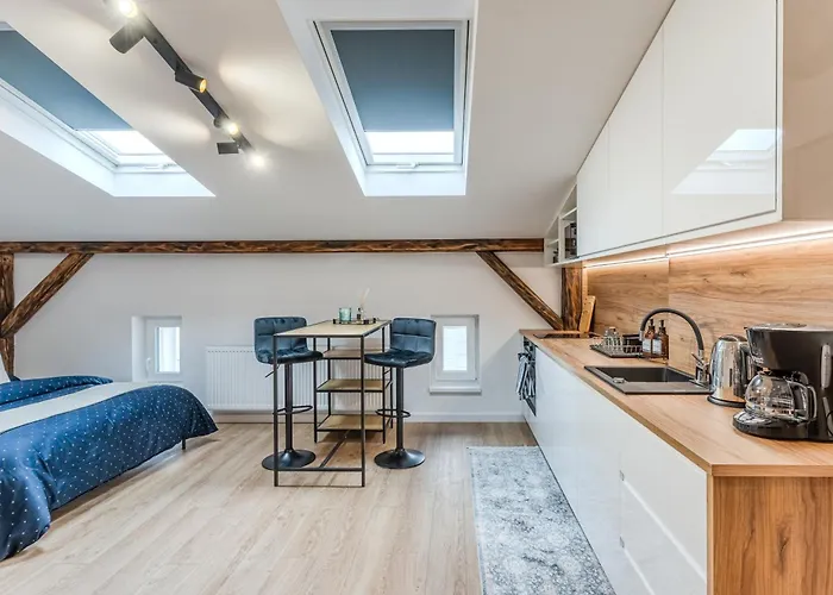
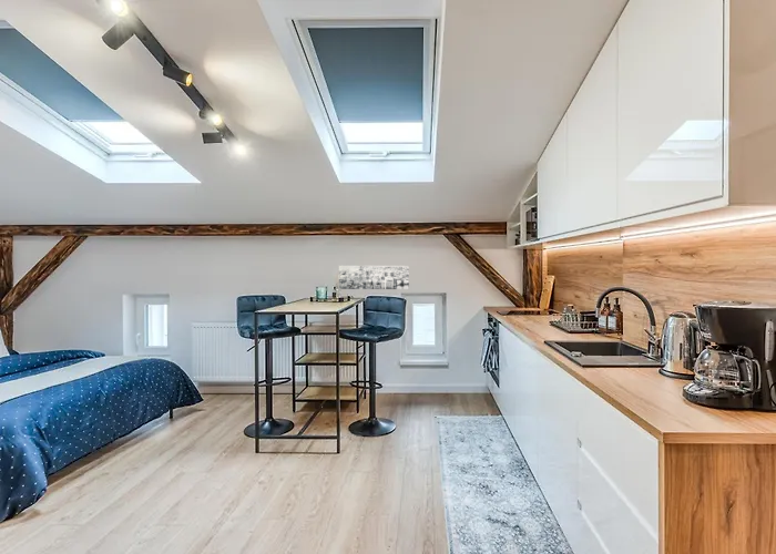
+ wall art [338,265,410,290]
